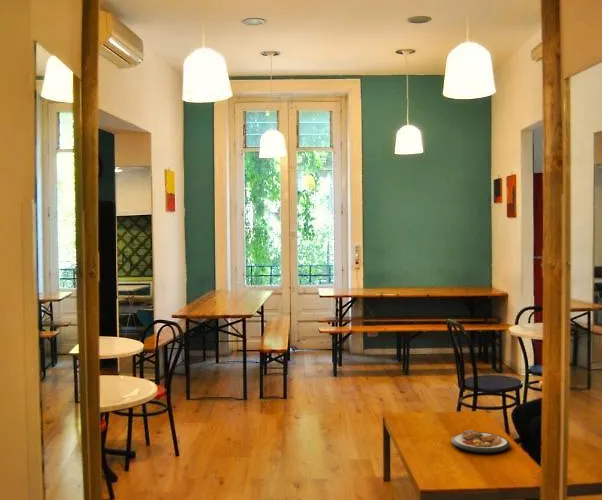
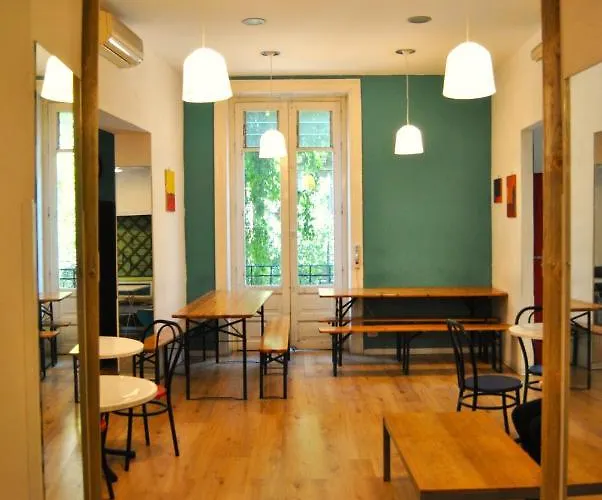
- plate [450,429,511,454]
